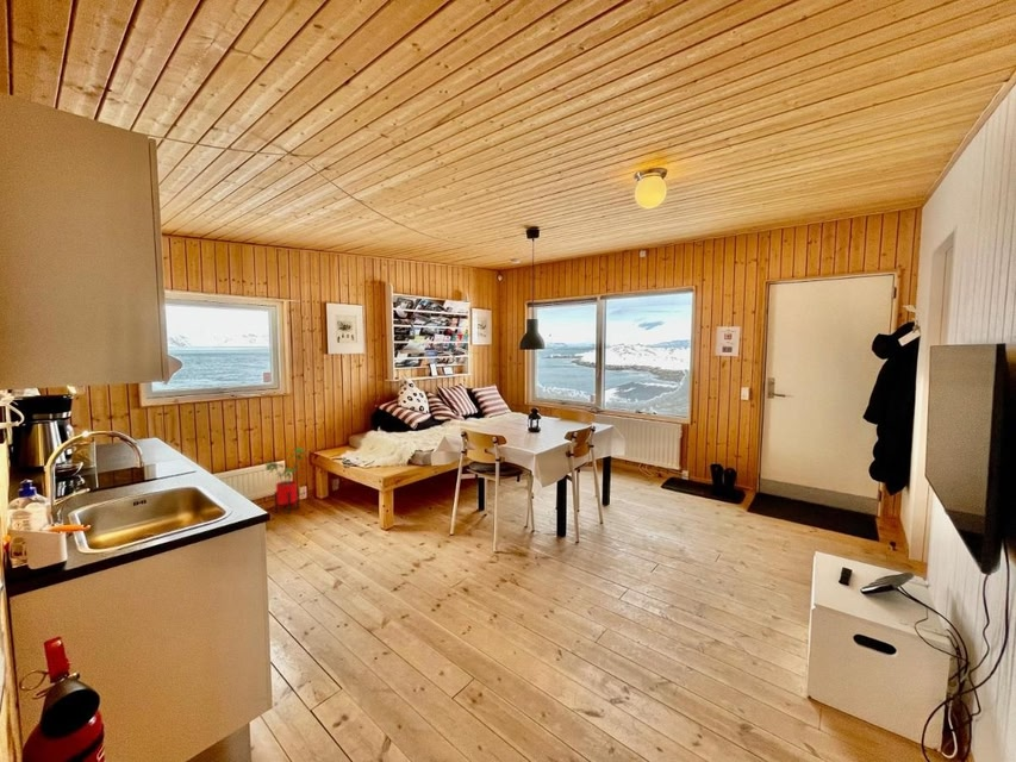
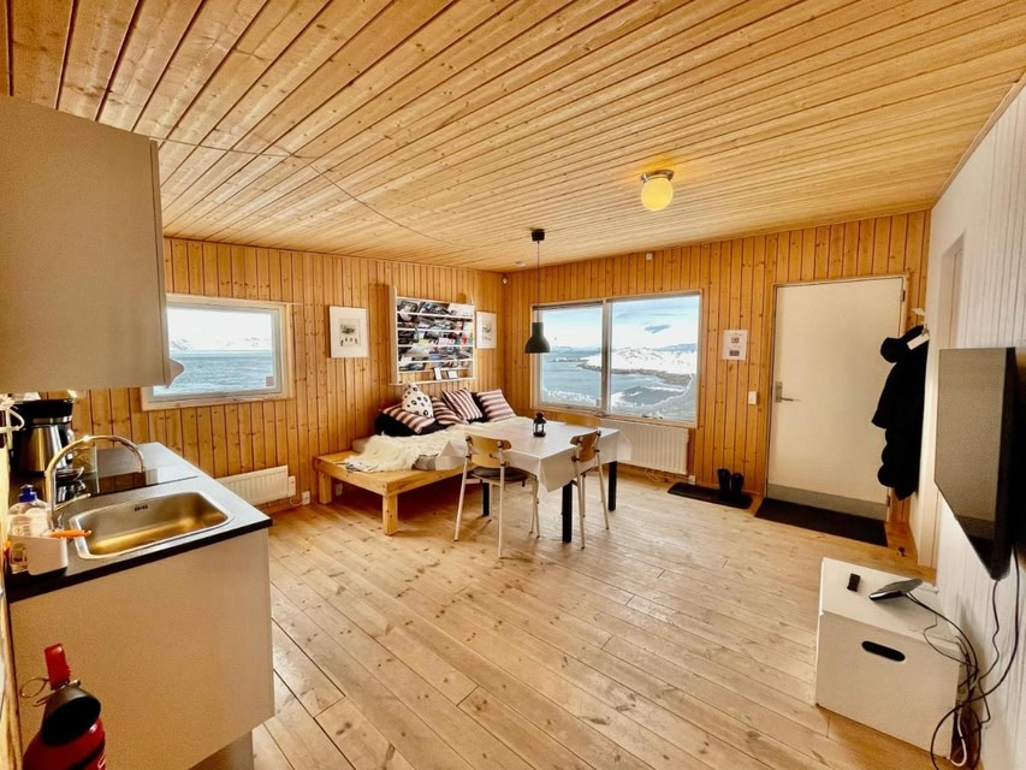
- house plant [263,446,308,514]
